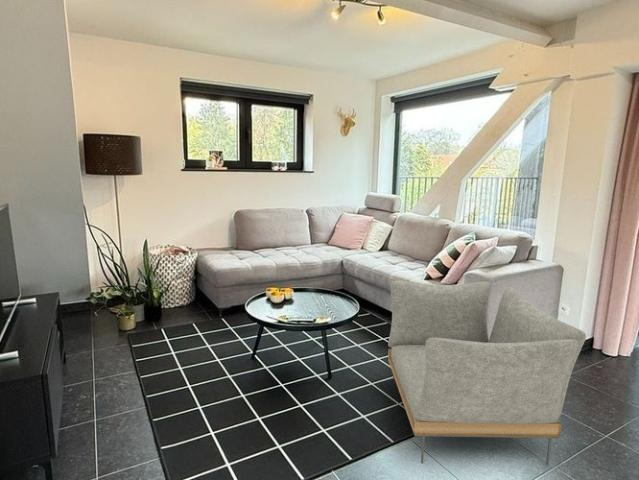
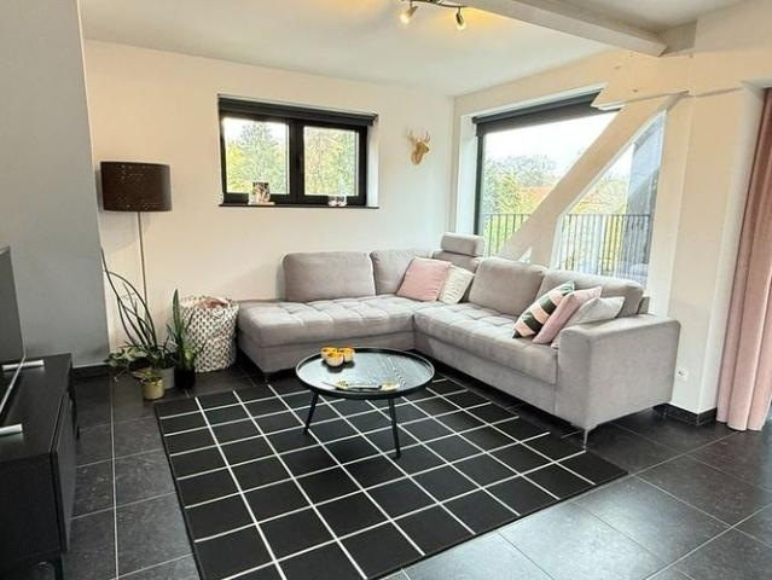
- armchair [387,279,587,466]
